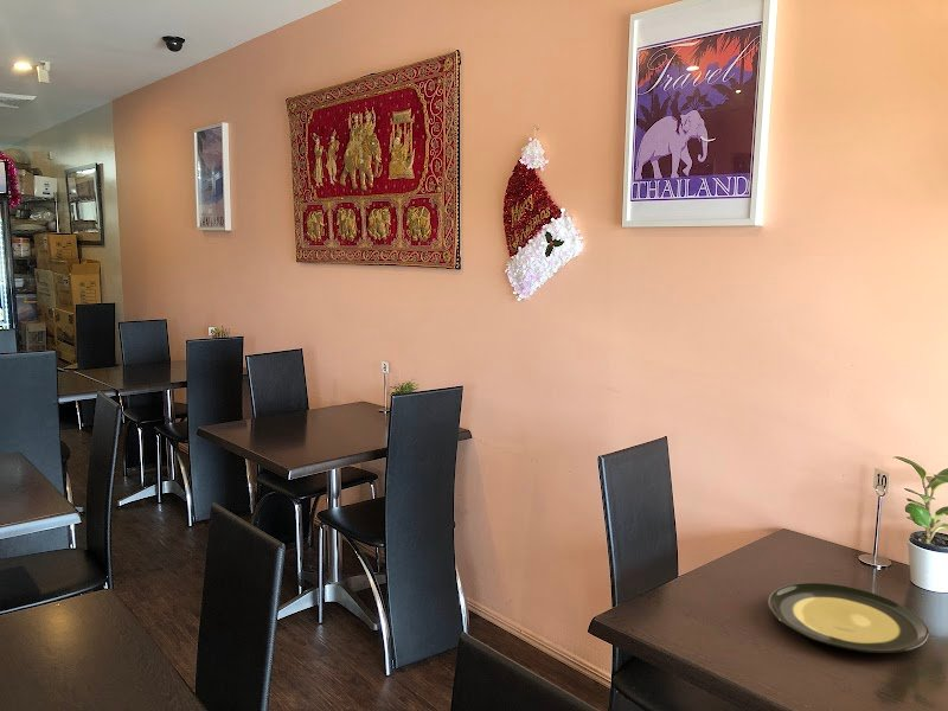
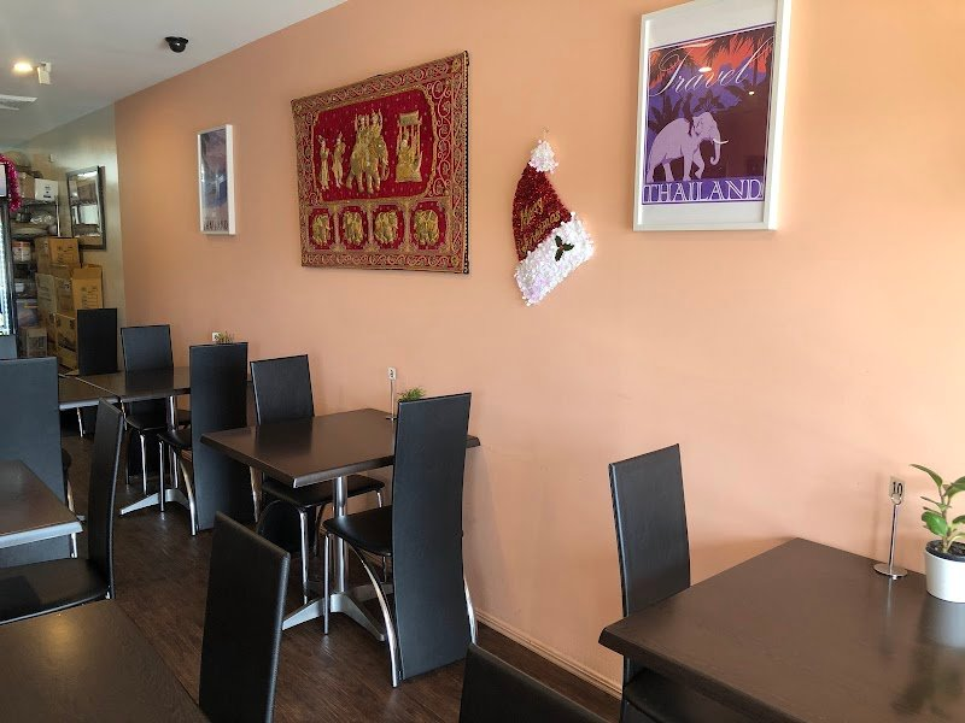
- plate [767,582,930,654]
